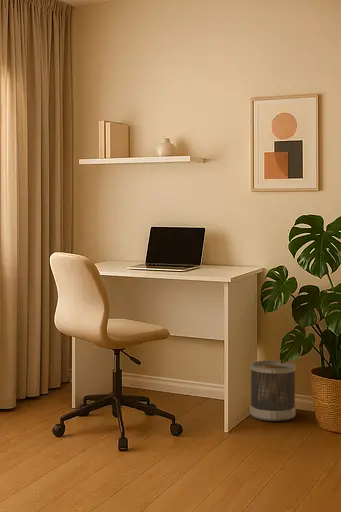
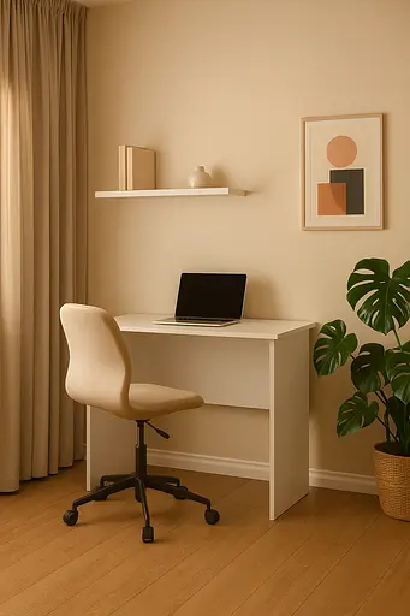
- wastebasket [249,359,297,422]
